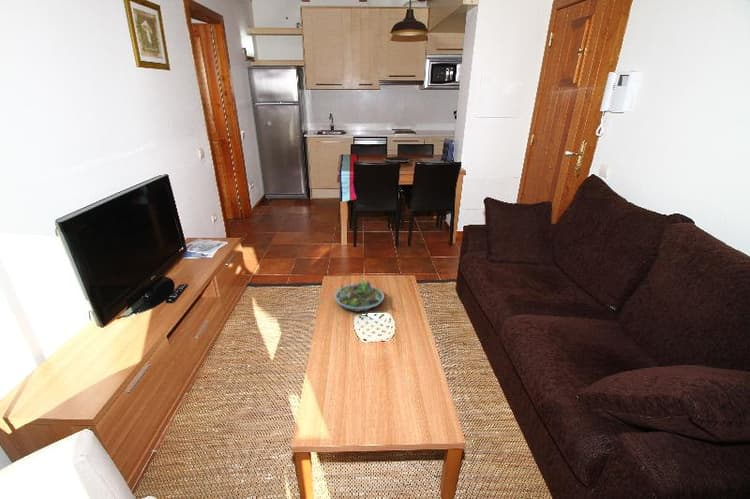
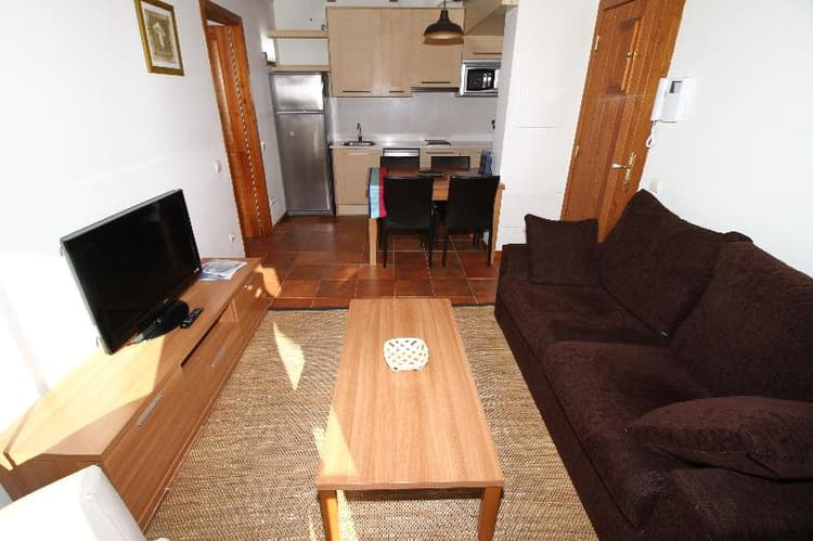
- succulent planter [334,278,385,313]
